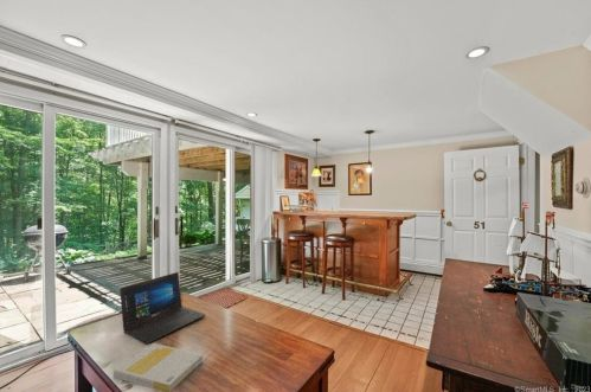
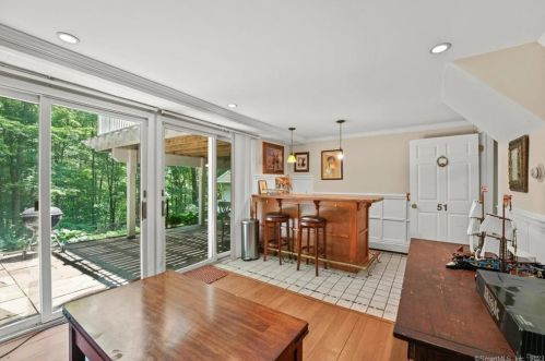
- book [113,342,204,392]
- laptop [118,271,206,345]
